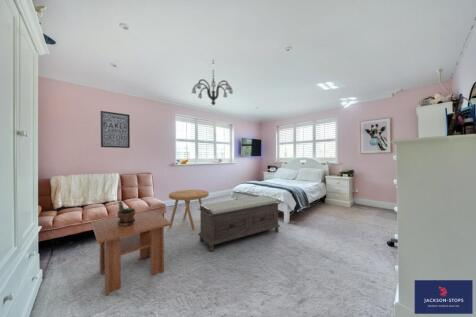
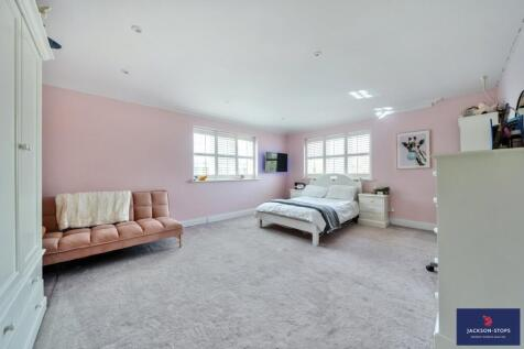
- potted plant [116,199,137,227]
- chandelier [191,59,234,106]
- side table [168,189,210,230]
- bench [197,195,281,253]
- coffee table [90,210,173,297]
- wall art [100,110,131,149]
